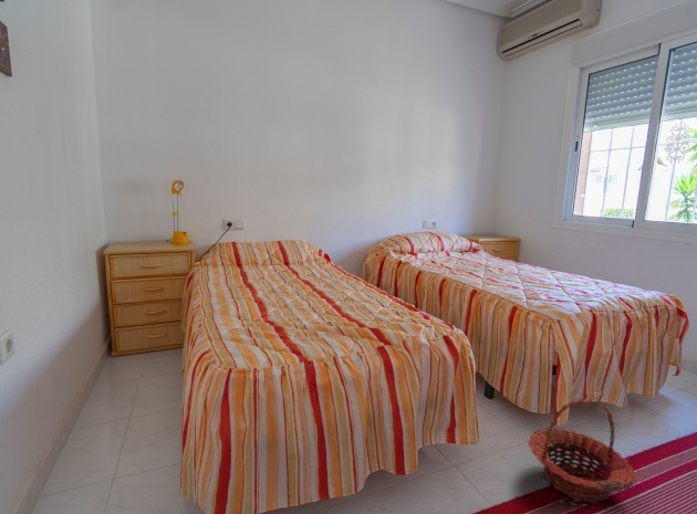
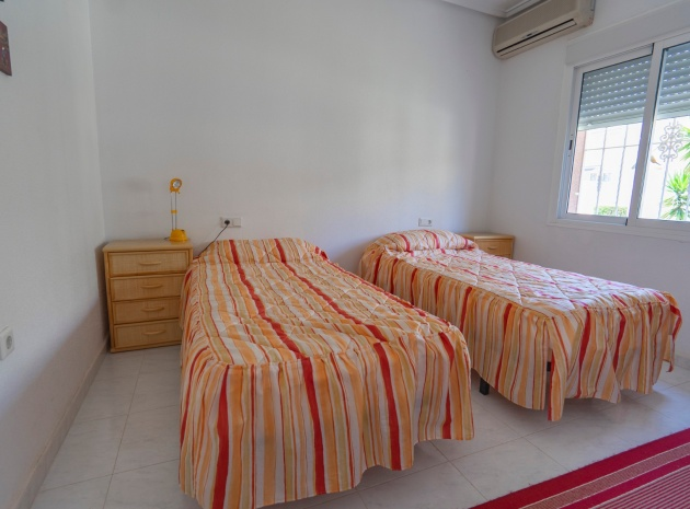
- basket [528,398,636,505]
